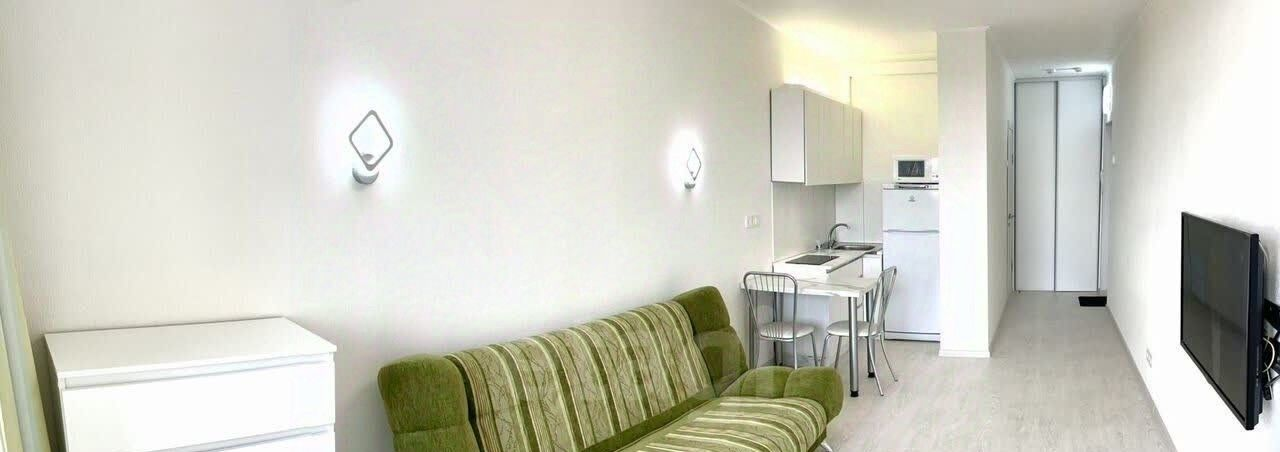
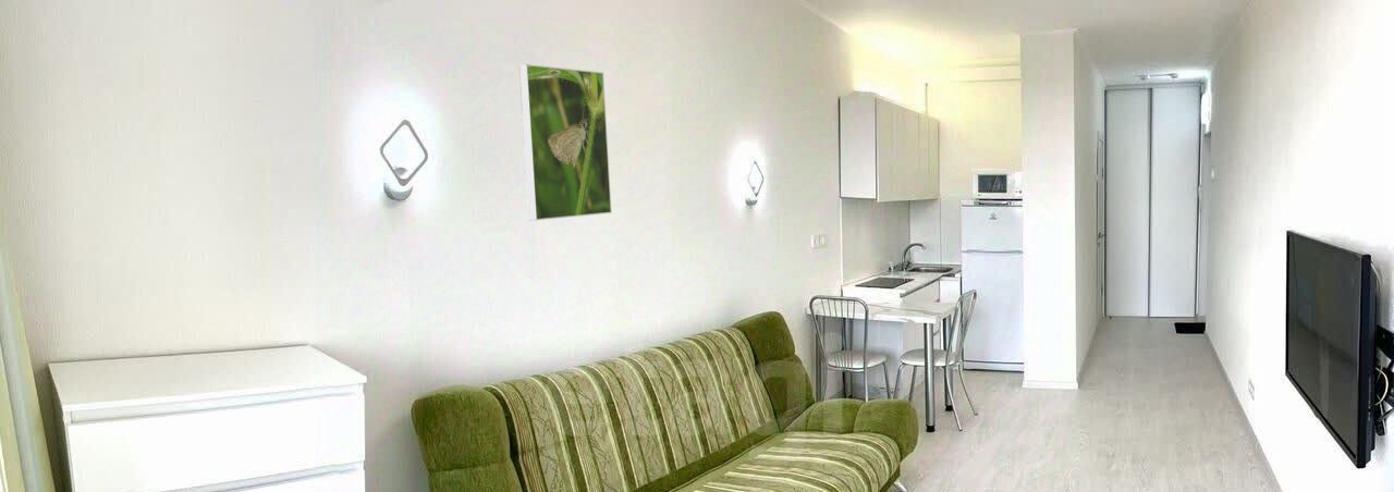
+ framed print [518,63,612,222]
